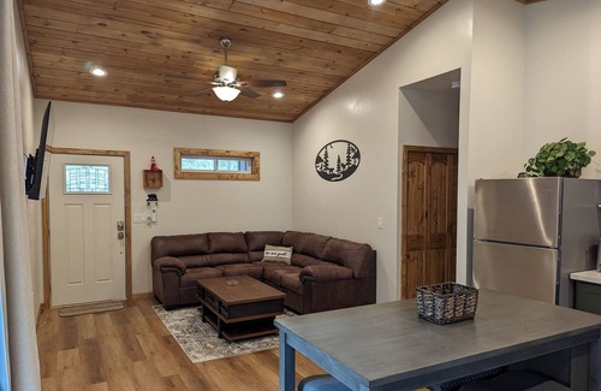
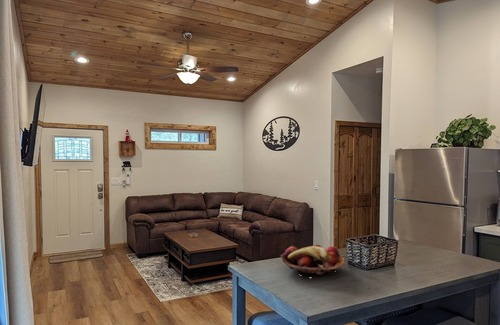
+ fruit basket [280,244,346,278]
